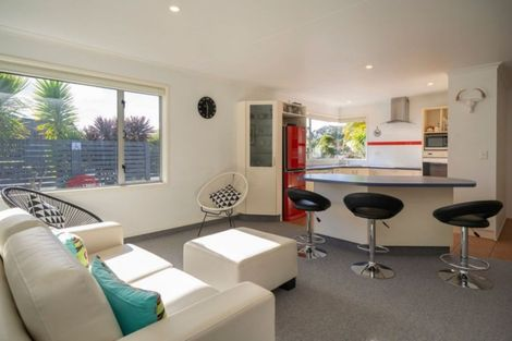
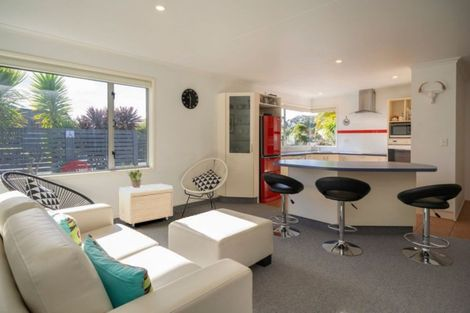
+ storage bench [118,183,174,227]
+ potted plant [125,167,145,188]
